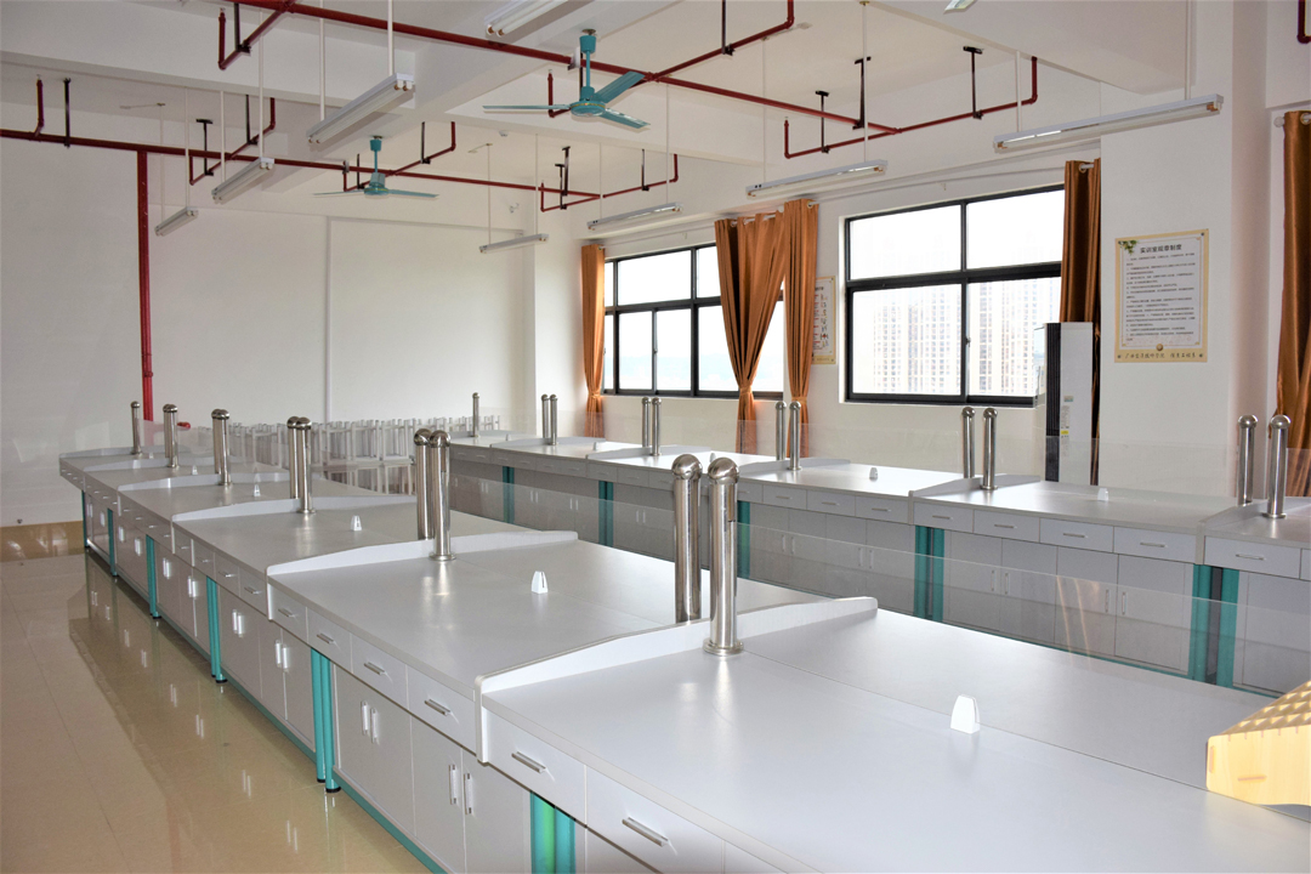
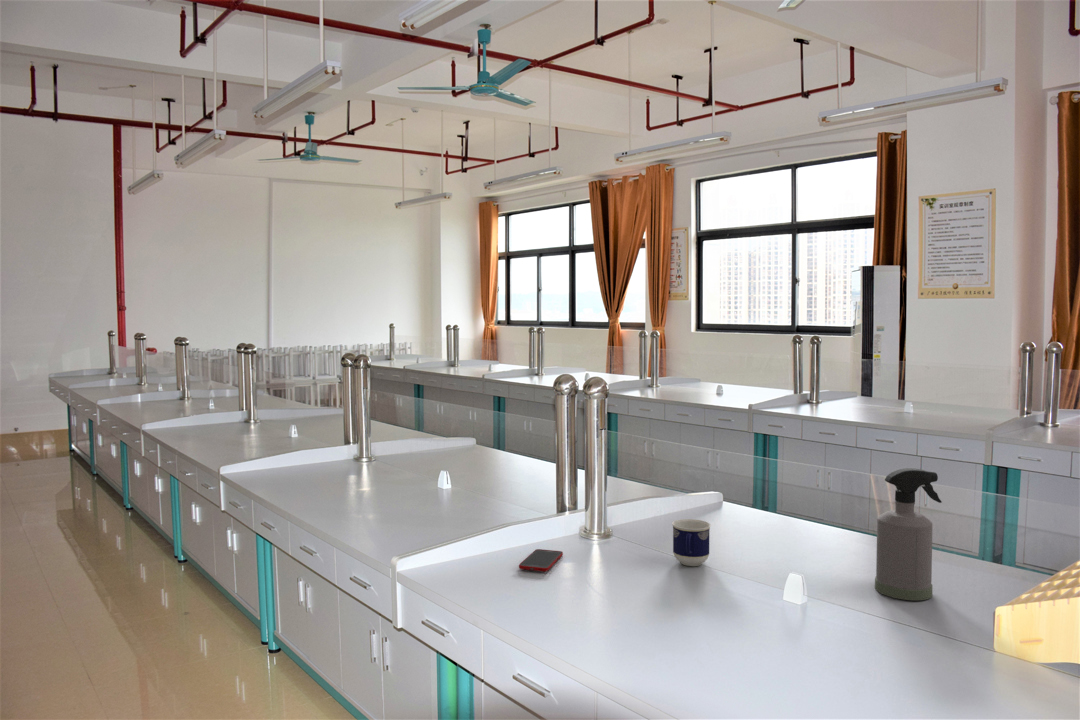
+ spray bottle [874,467,943,601]
+ cup [671,518,712,567]
+ cell phone [518,548,564,572]
